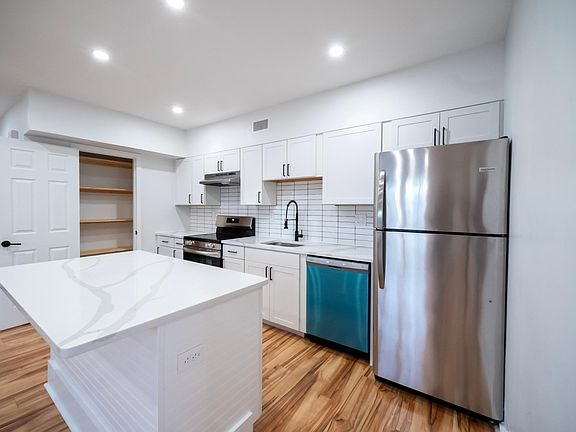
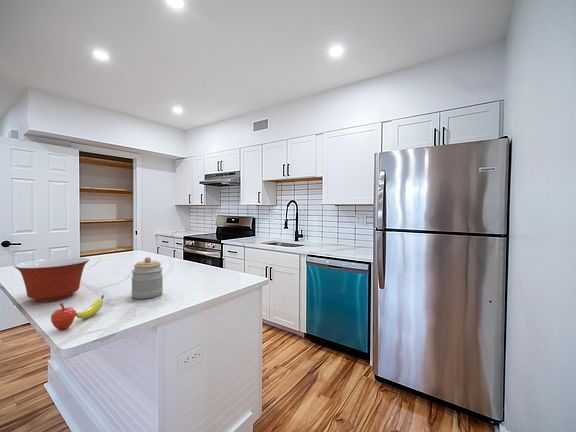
+ jar [130,256,164,300]
+ mixing bowl [13,256,90,303]
+ fruit [50,294,105,331]
